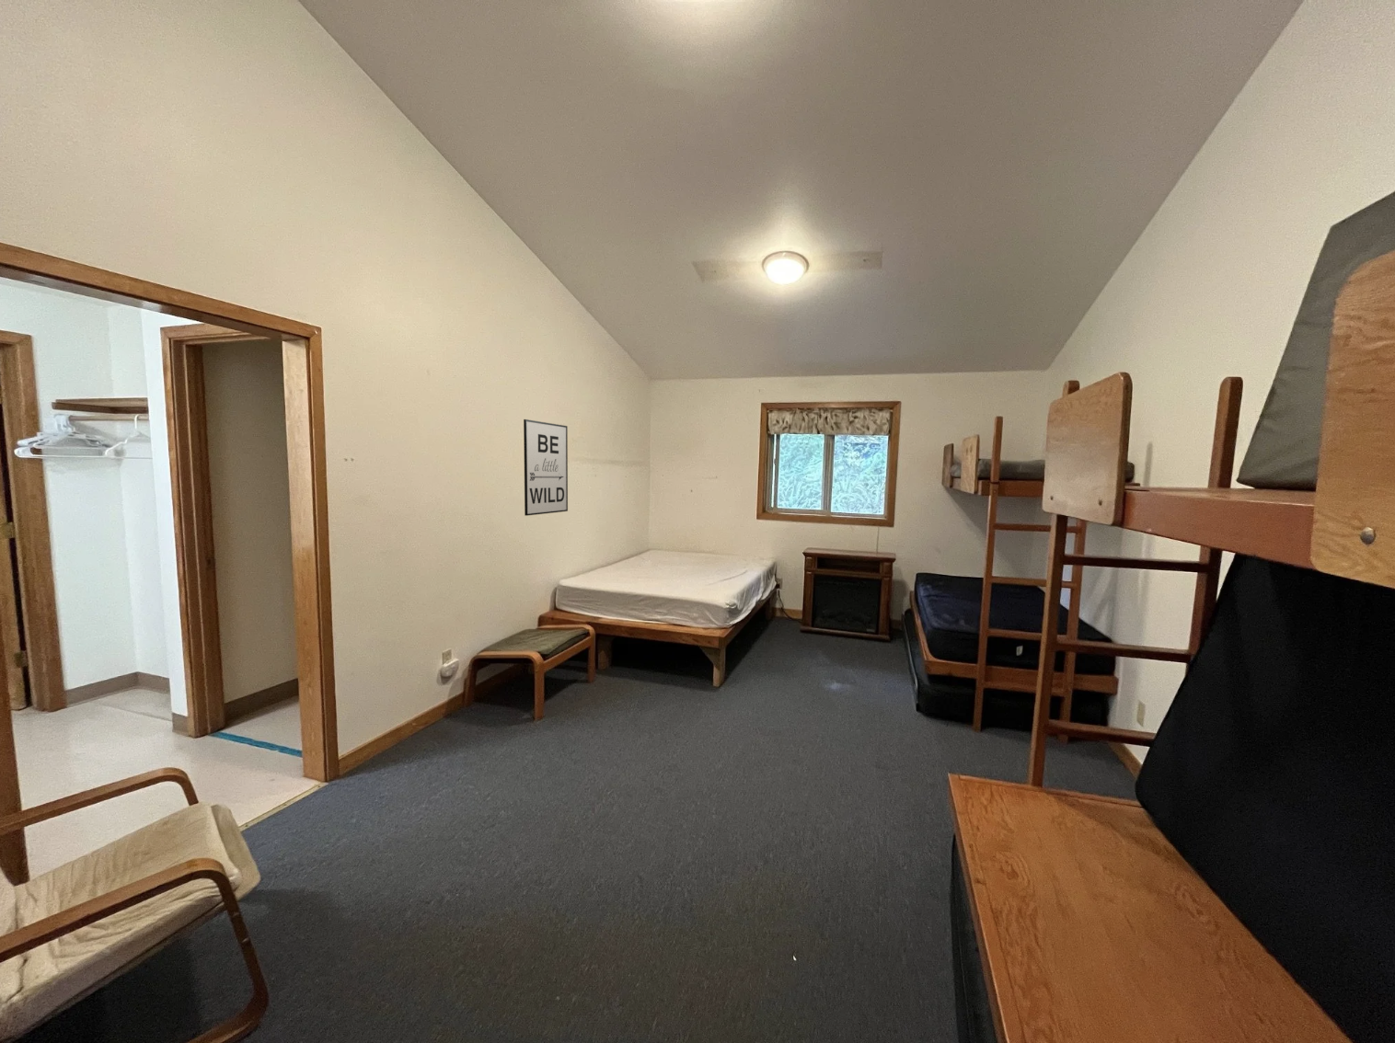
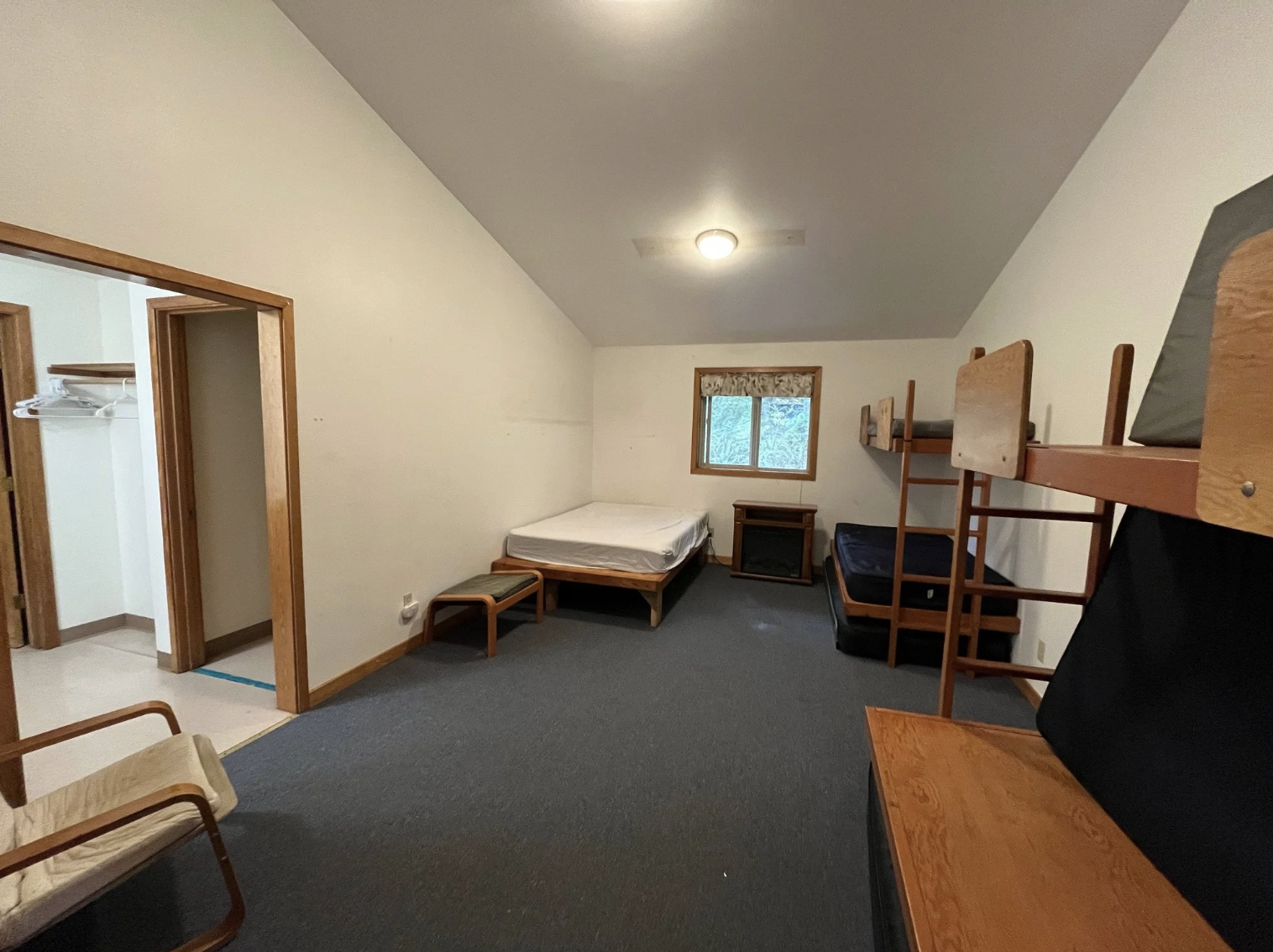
- wall art [523,419,569,517]
